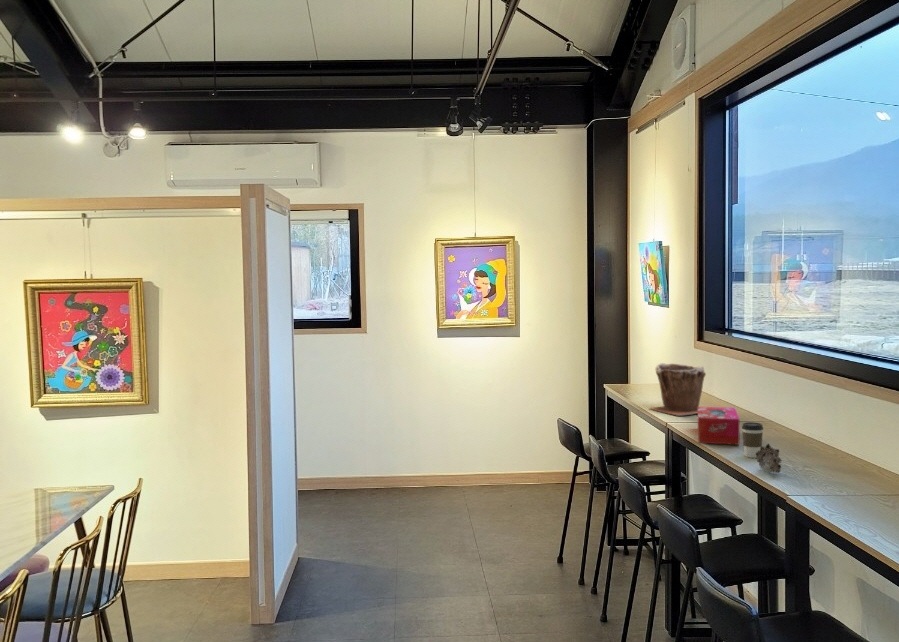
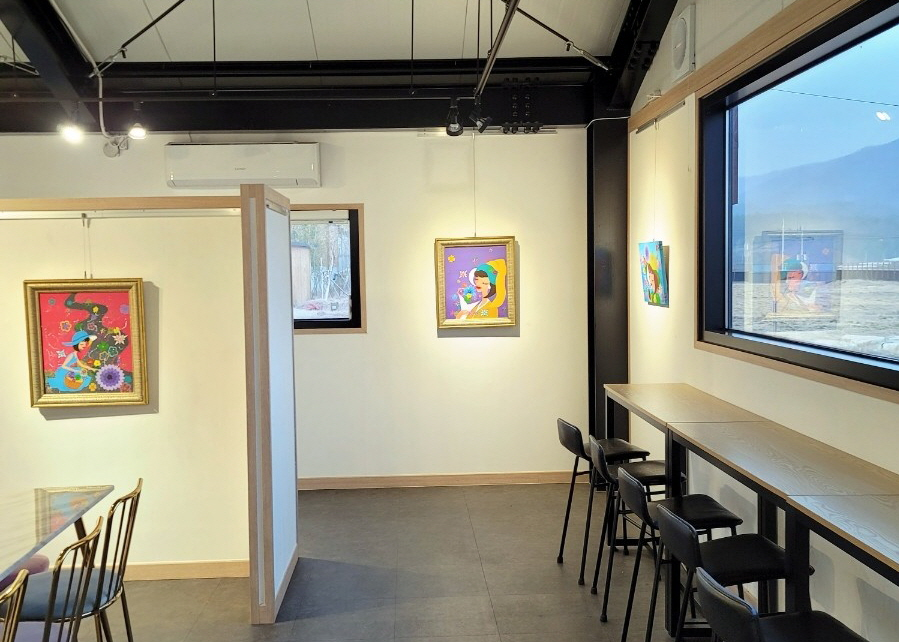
- plant pot [648,362,707,417]
- succulent plant [755,442,783,474]
- tissue box [697,406,740,446]
- coffee cup [741,421,764,459]
